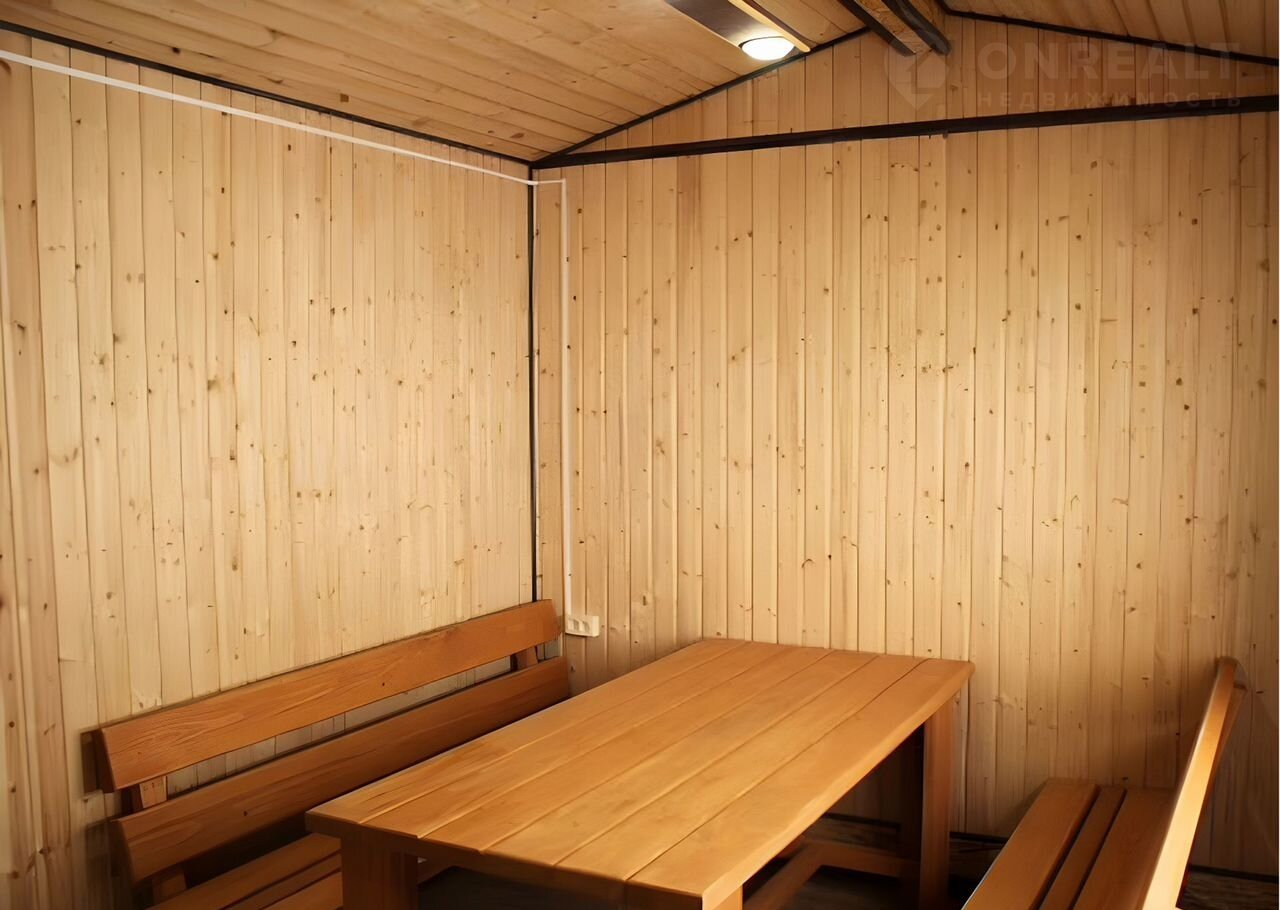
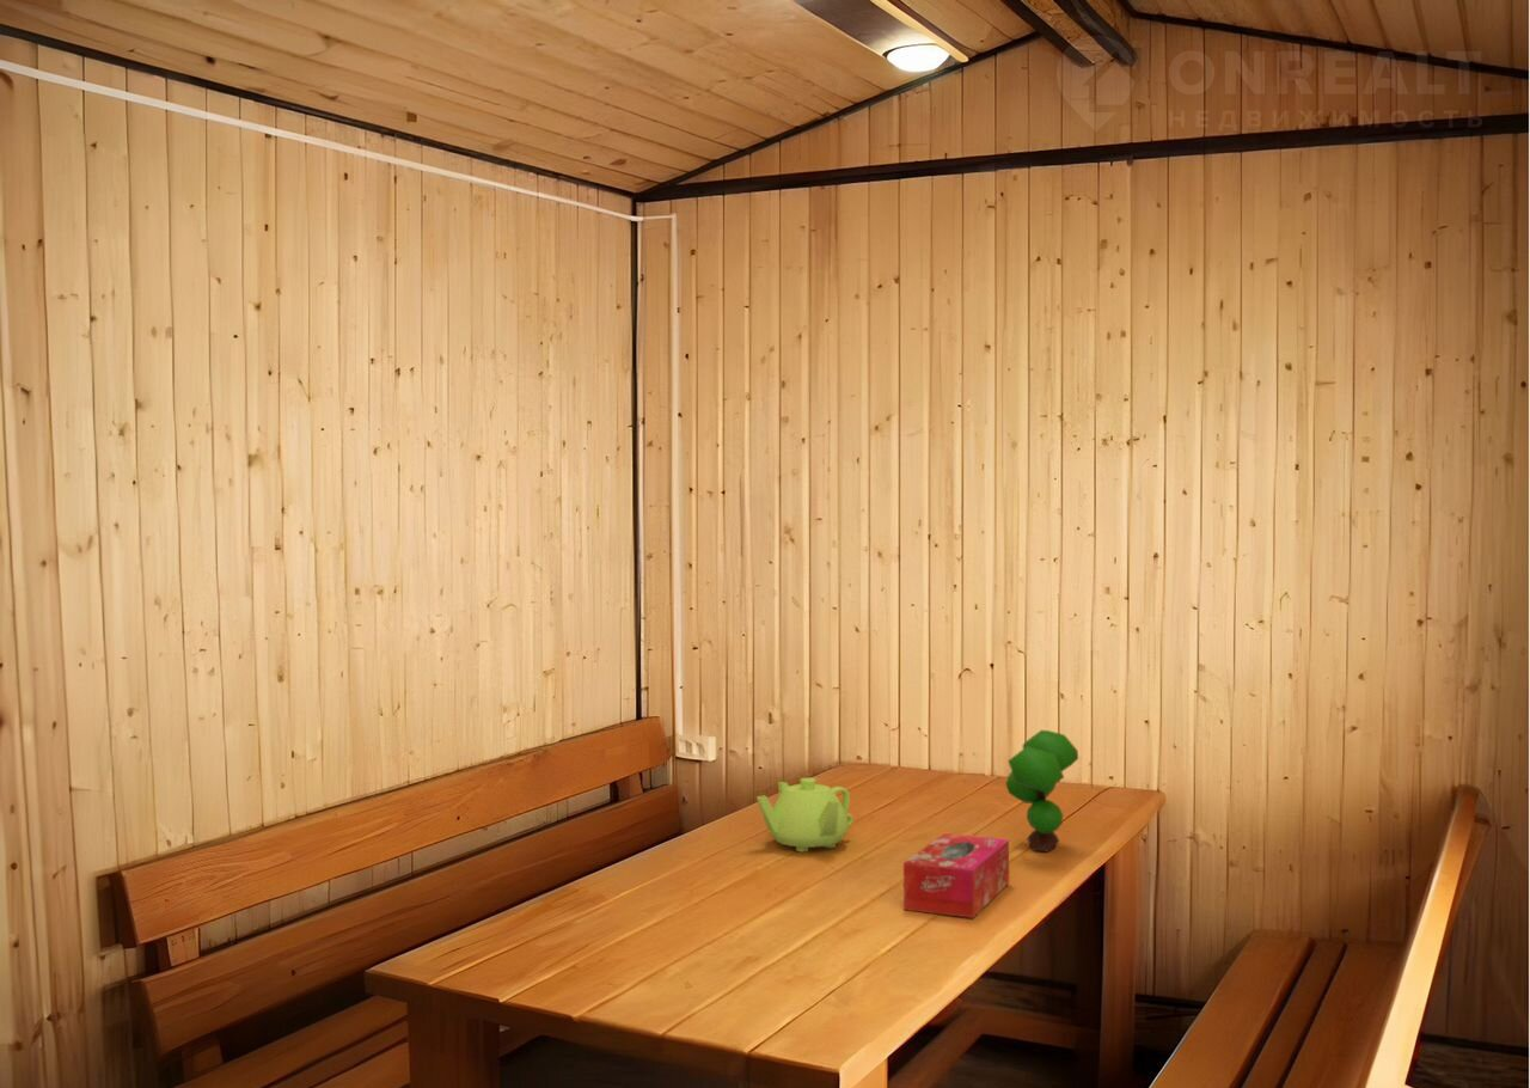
+ teapot [755,777,855,852]
+ tissue box [902,832,1010,919]
+ plant [1004,729,1079,852]
